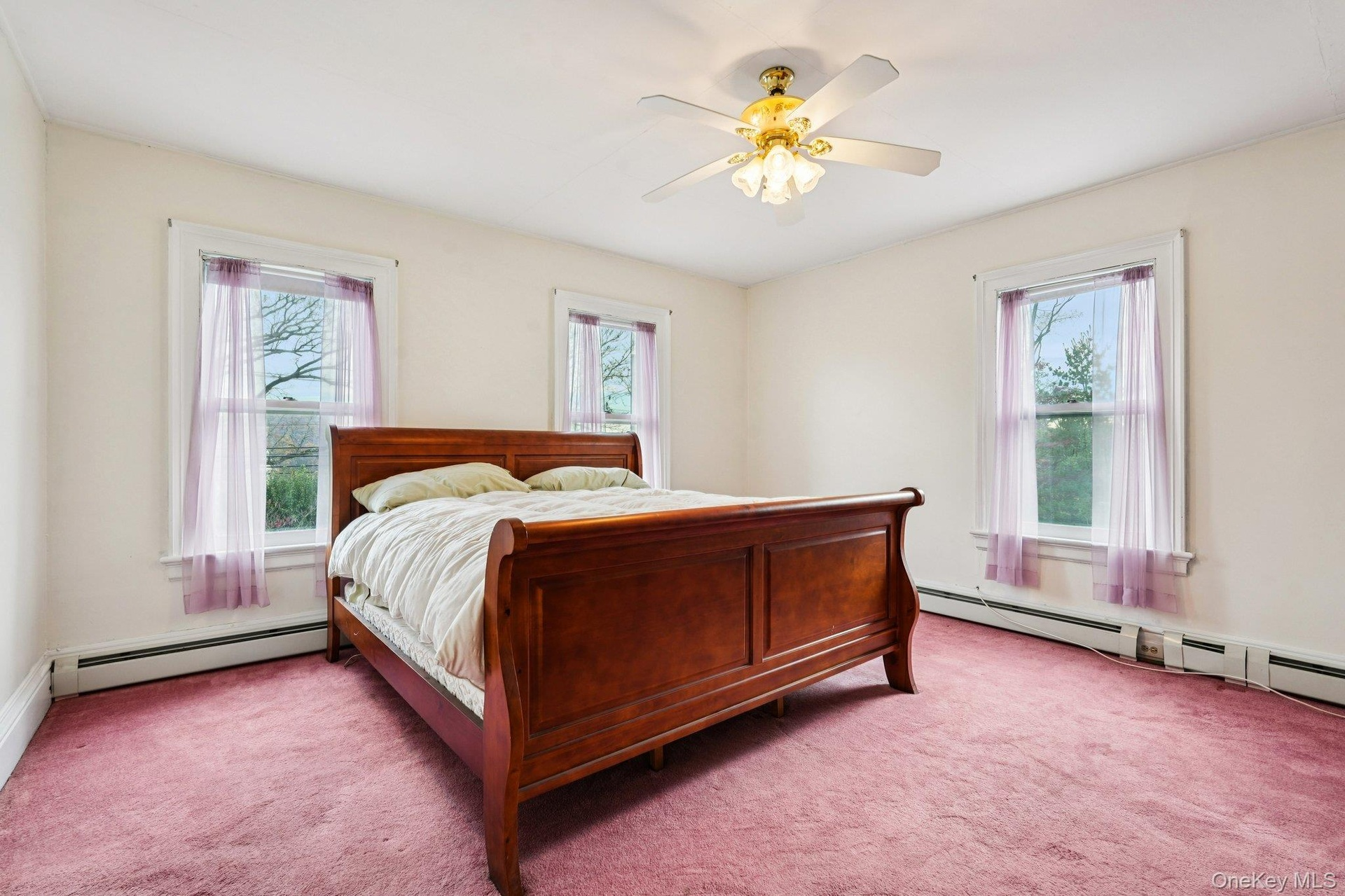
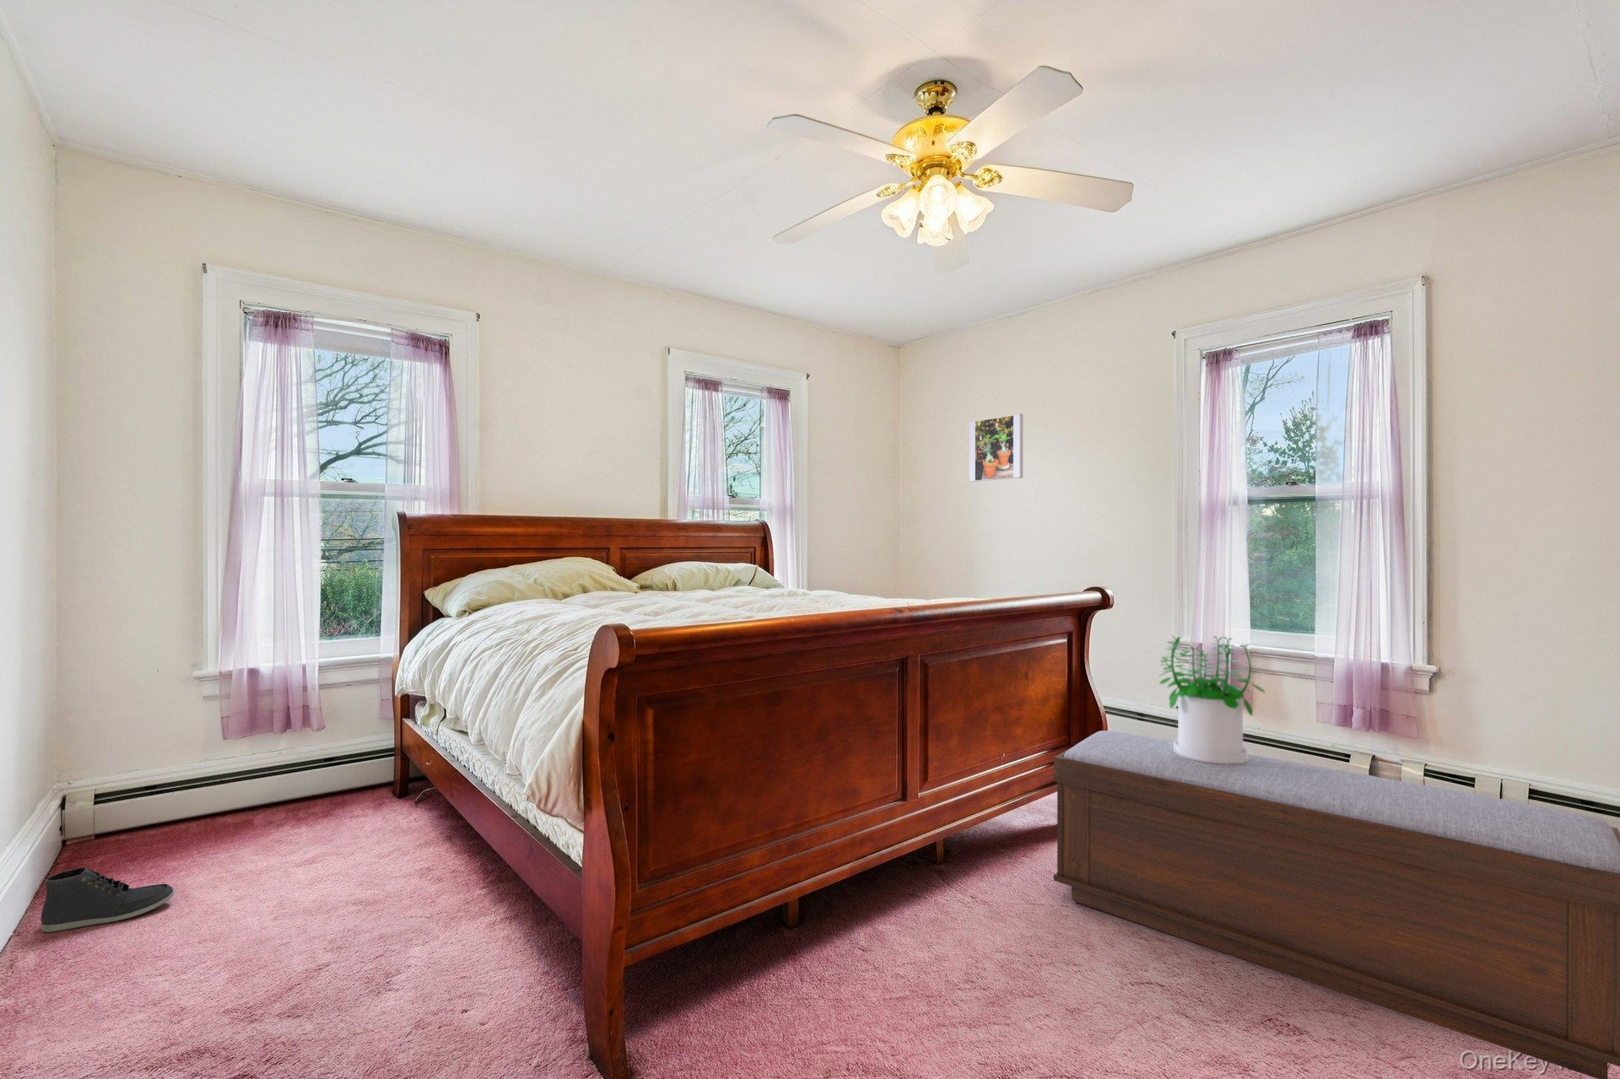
+ potted plant [1157,636,1266,763]
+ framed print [968,413,1024,483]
+ sneaker [41,867,175,933]
+ bench [1053,730,1620,1079]
